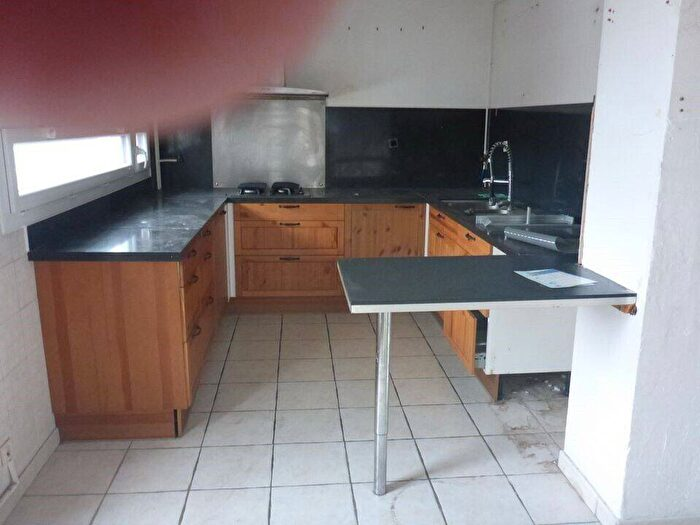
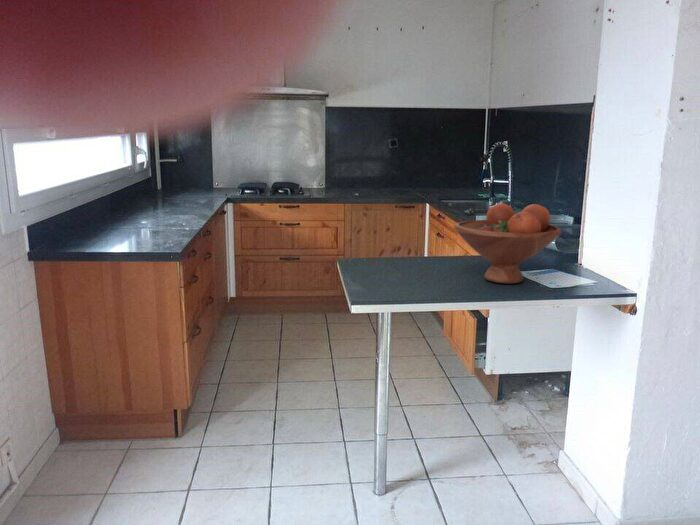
+ fruit bowl [453,202,563,285]
